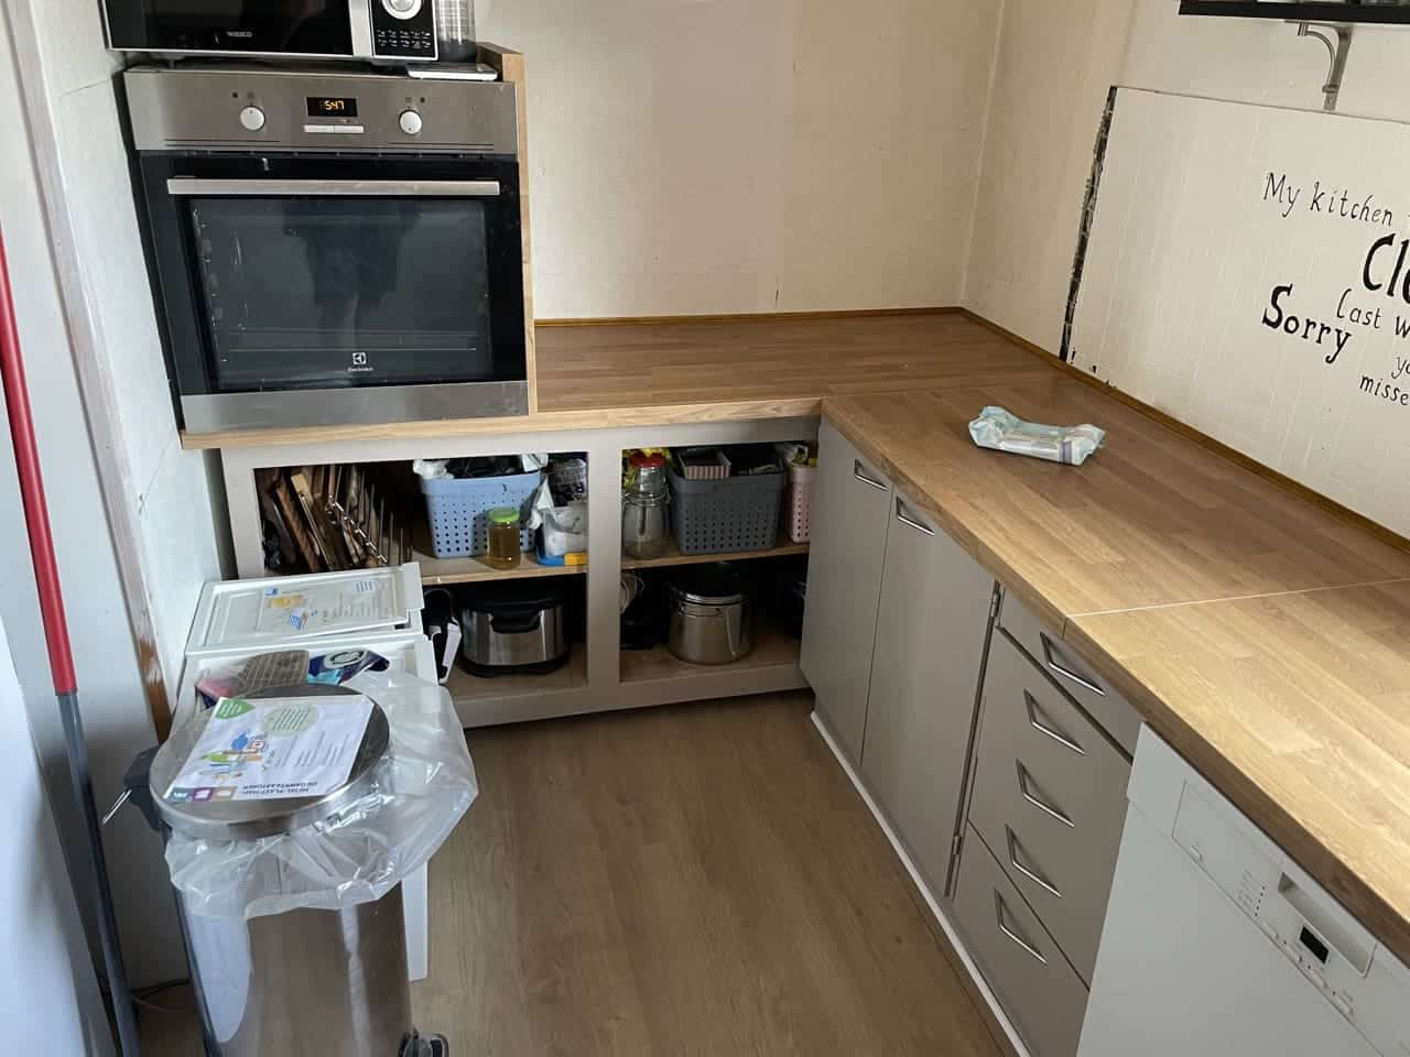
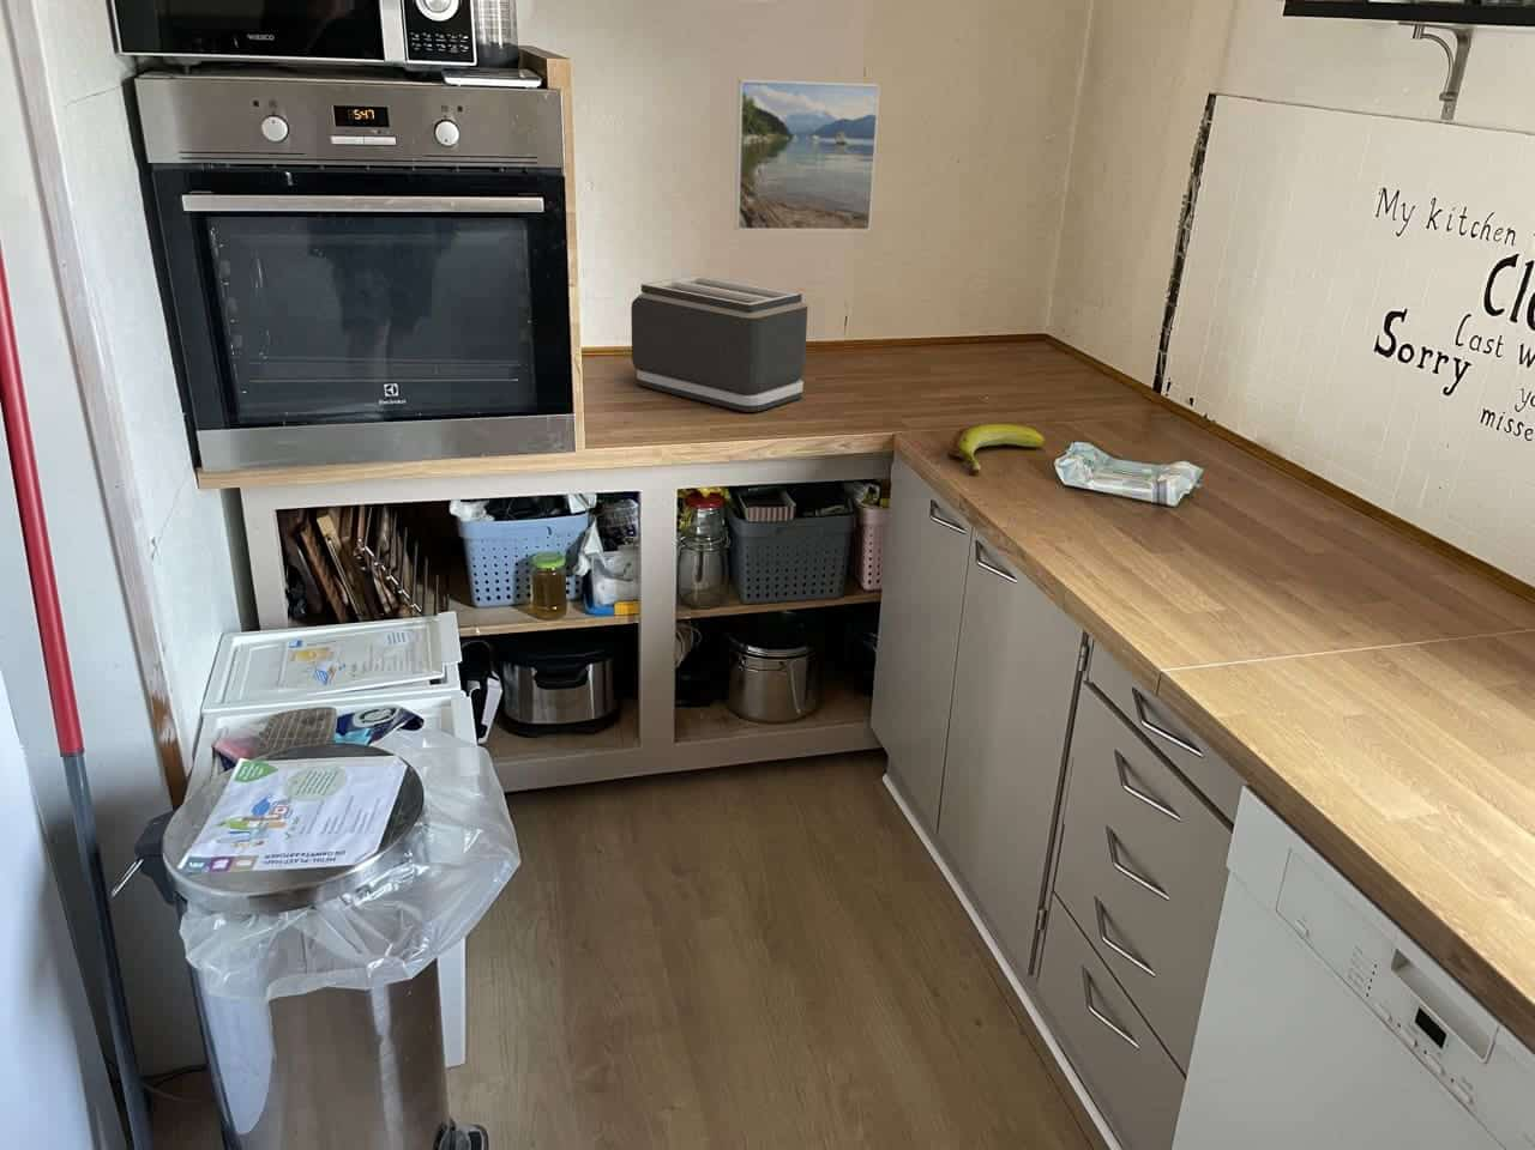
+ banana [948,422,1047,475]
+ toaster [630,274,809,413]
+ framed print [732,77,881,232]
